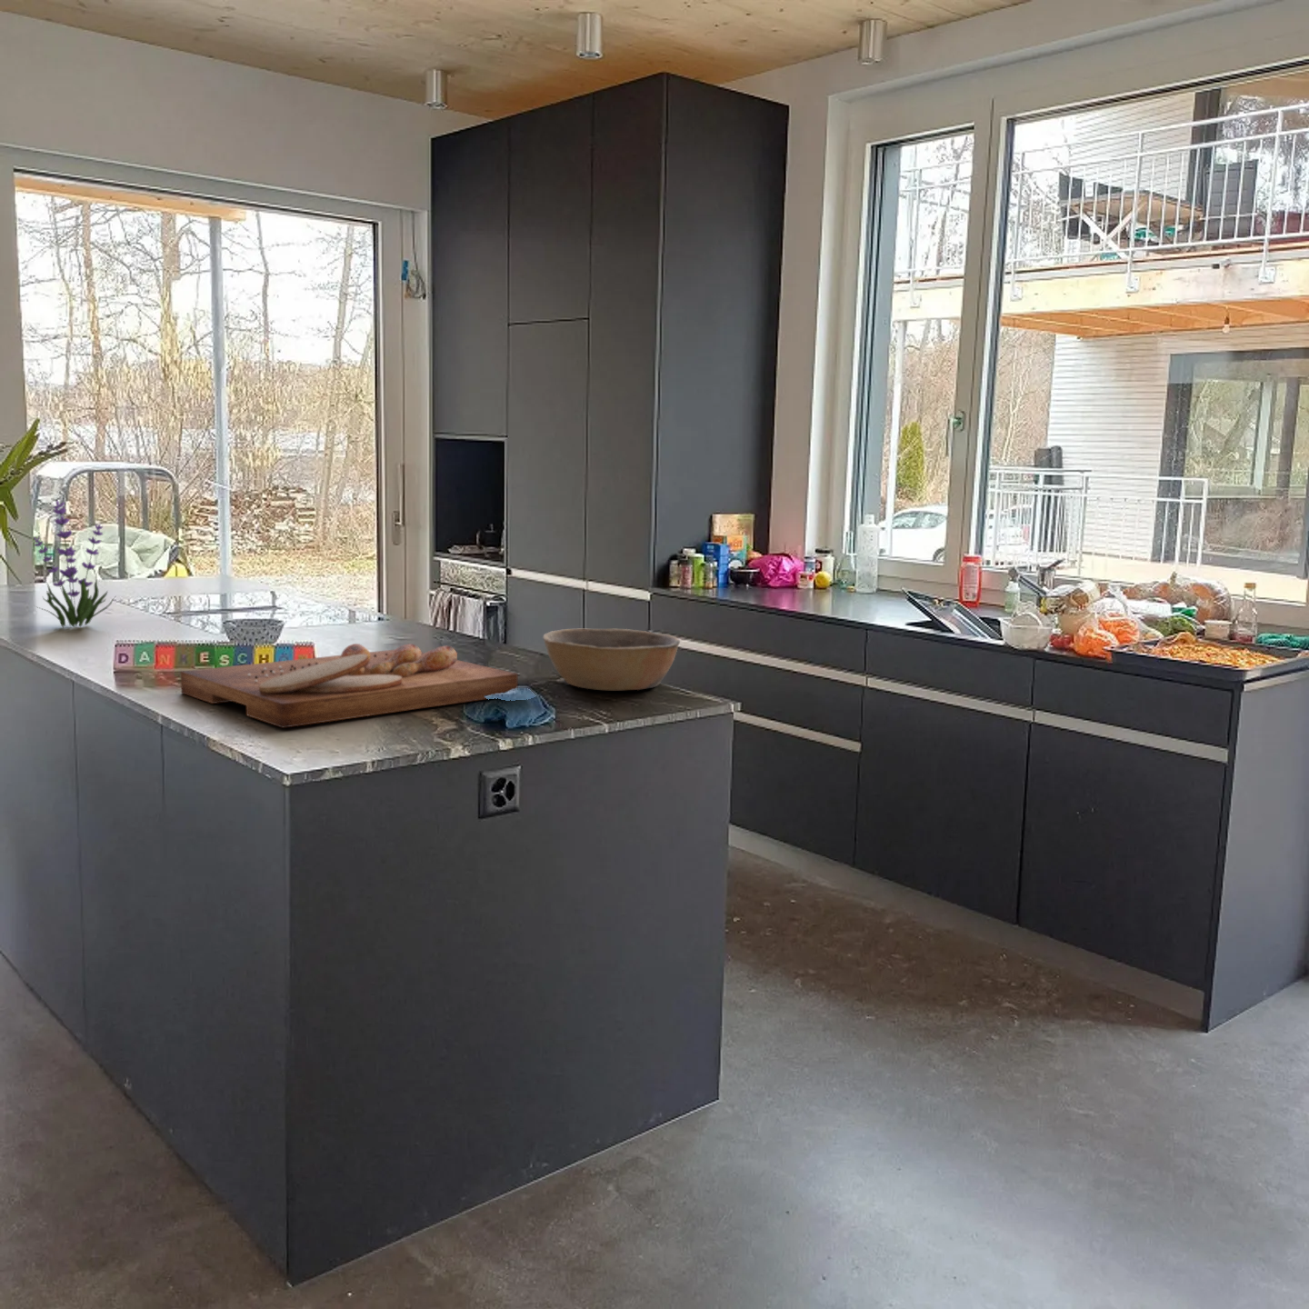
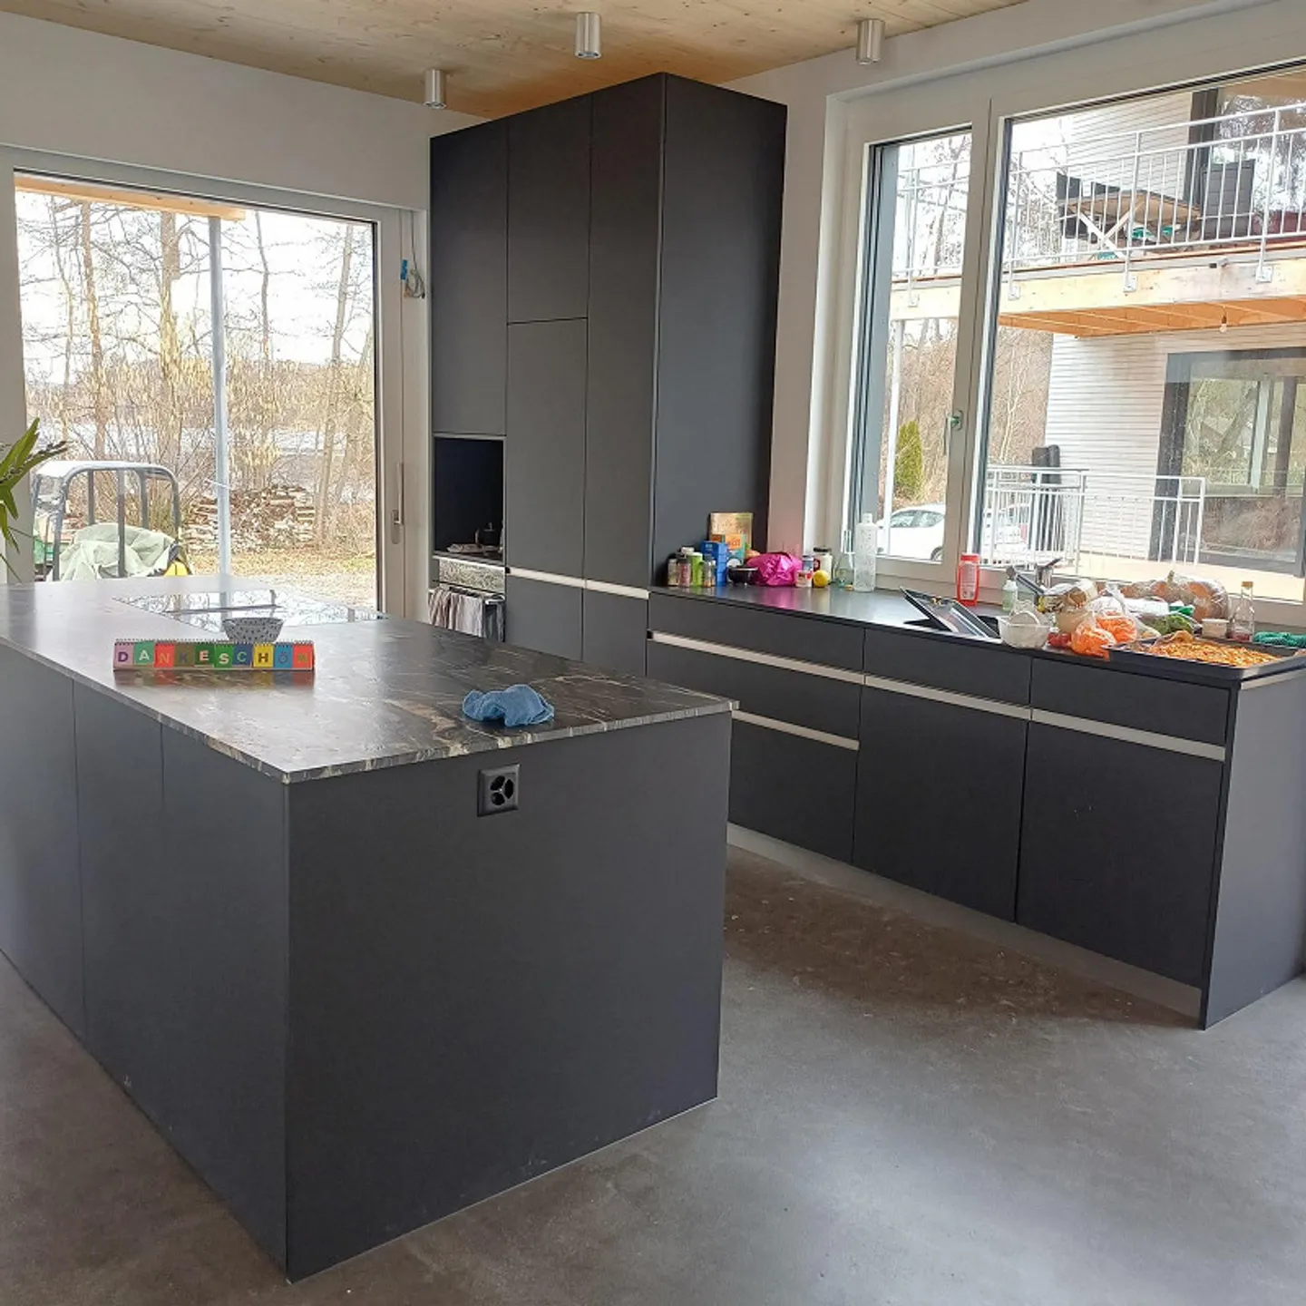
- plant [32,499,115,628]
- cutting board [180,643,518,729]
- bowl [542,628,681,690]
